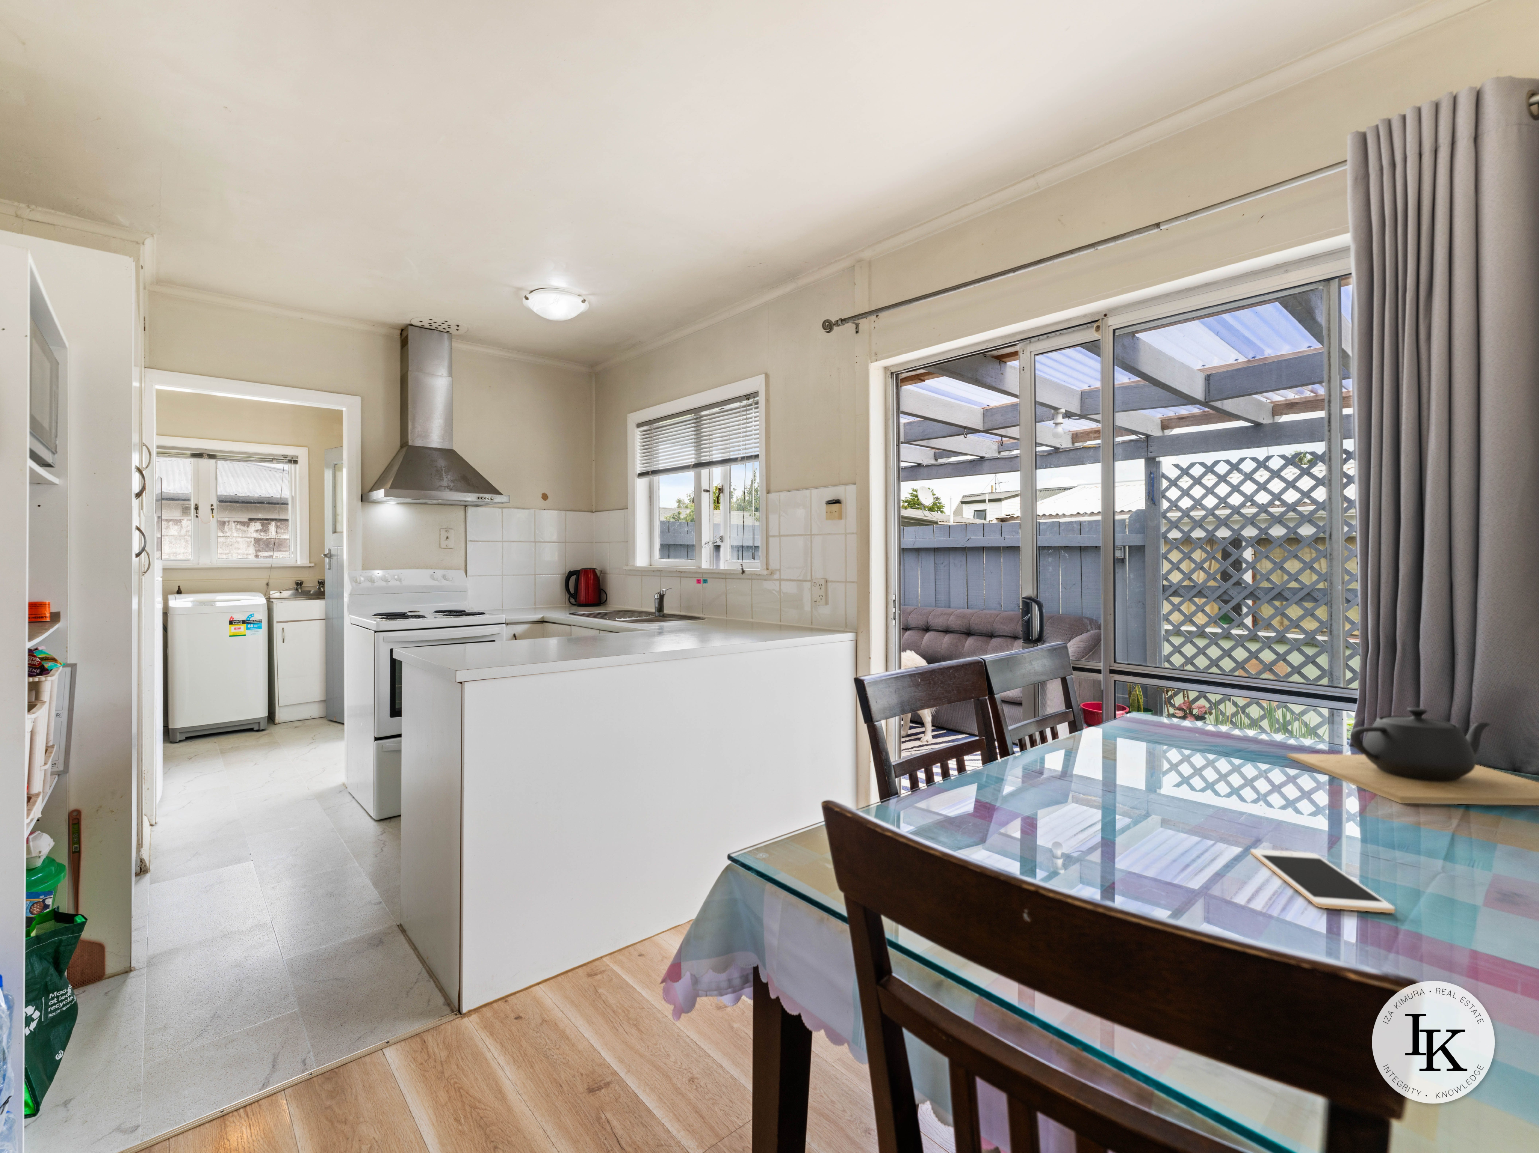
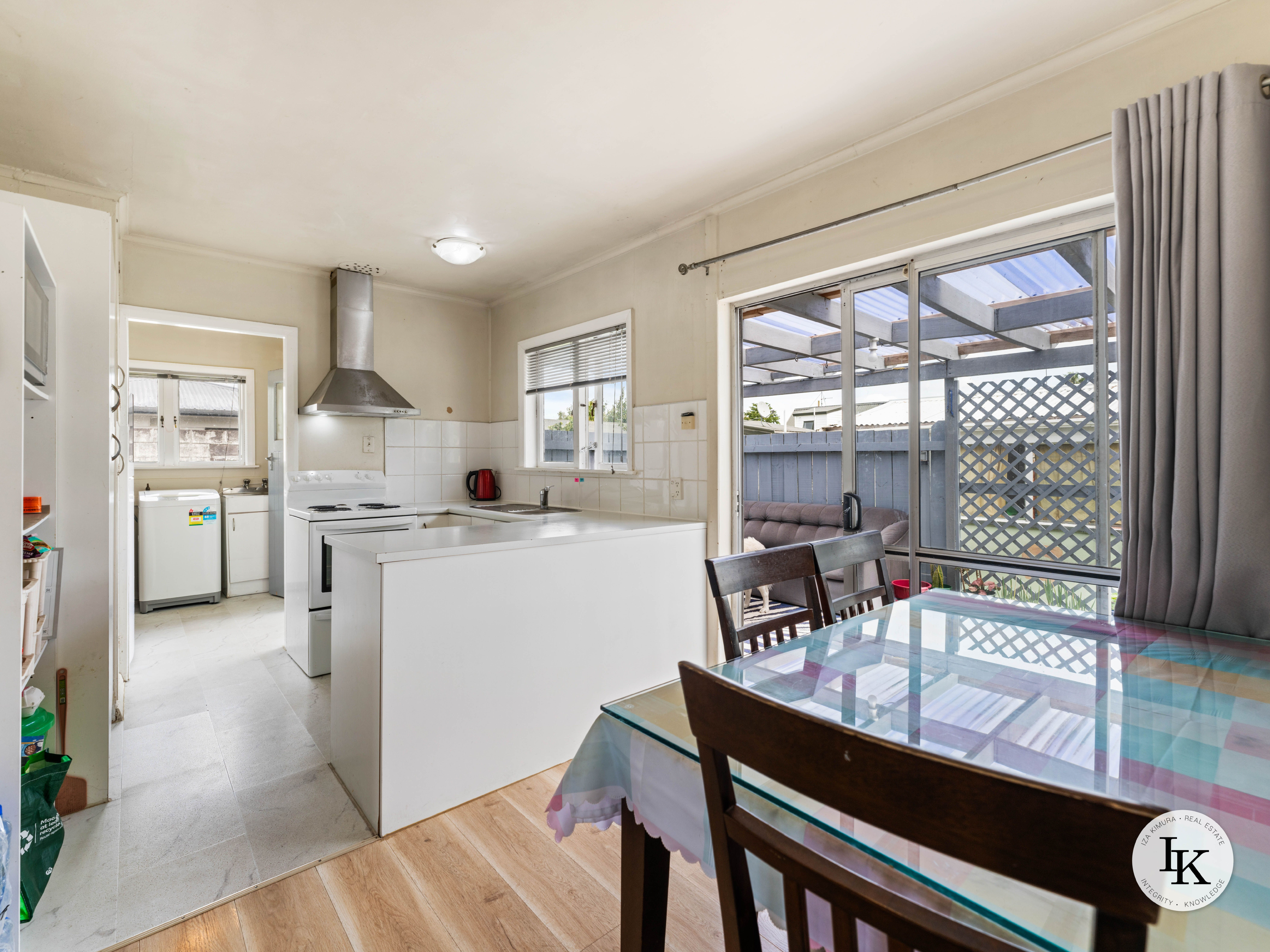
- cell phone [1251,849,1396,913]
- teapot [1287,707,1539,805]
